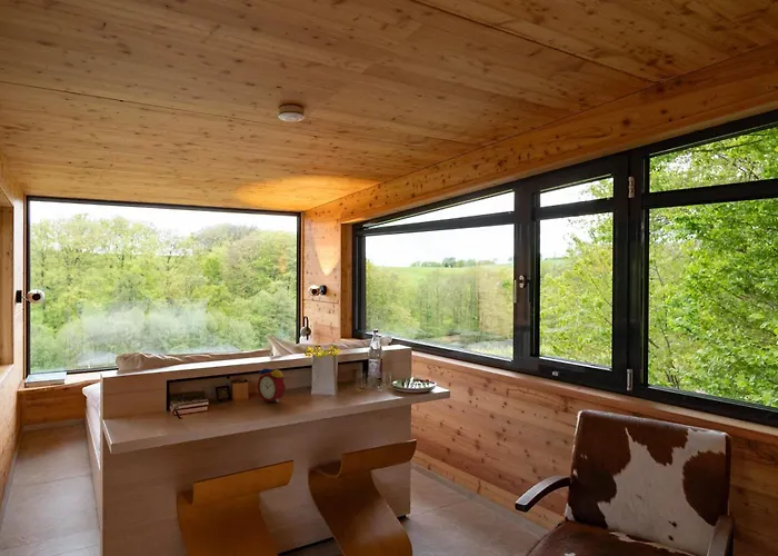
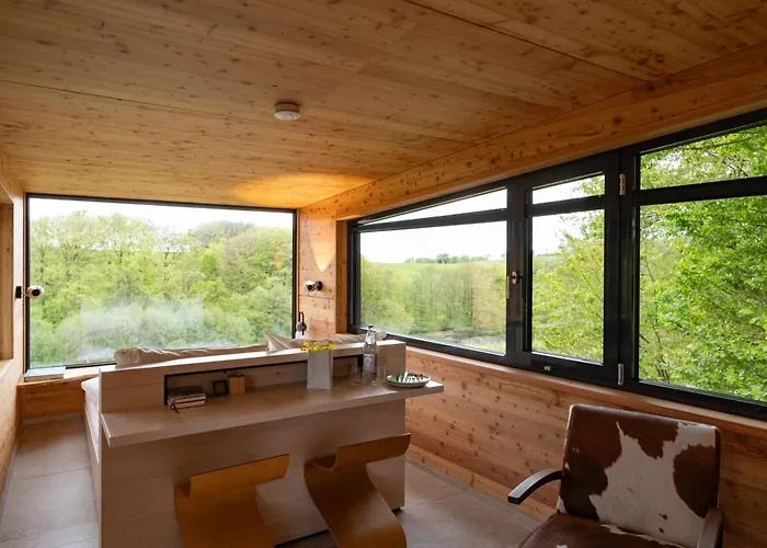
- alarm clock [256,361,287,404]
